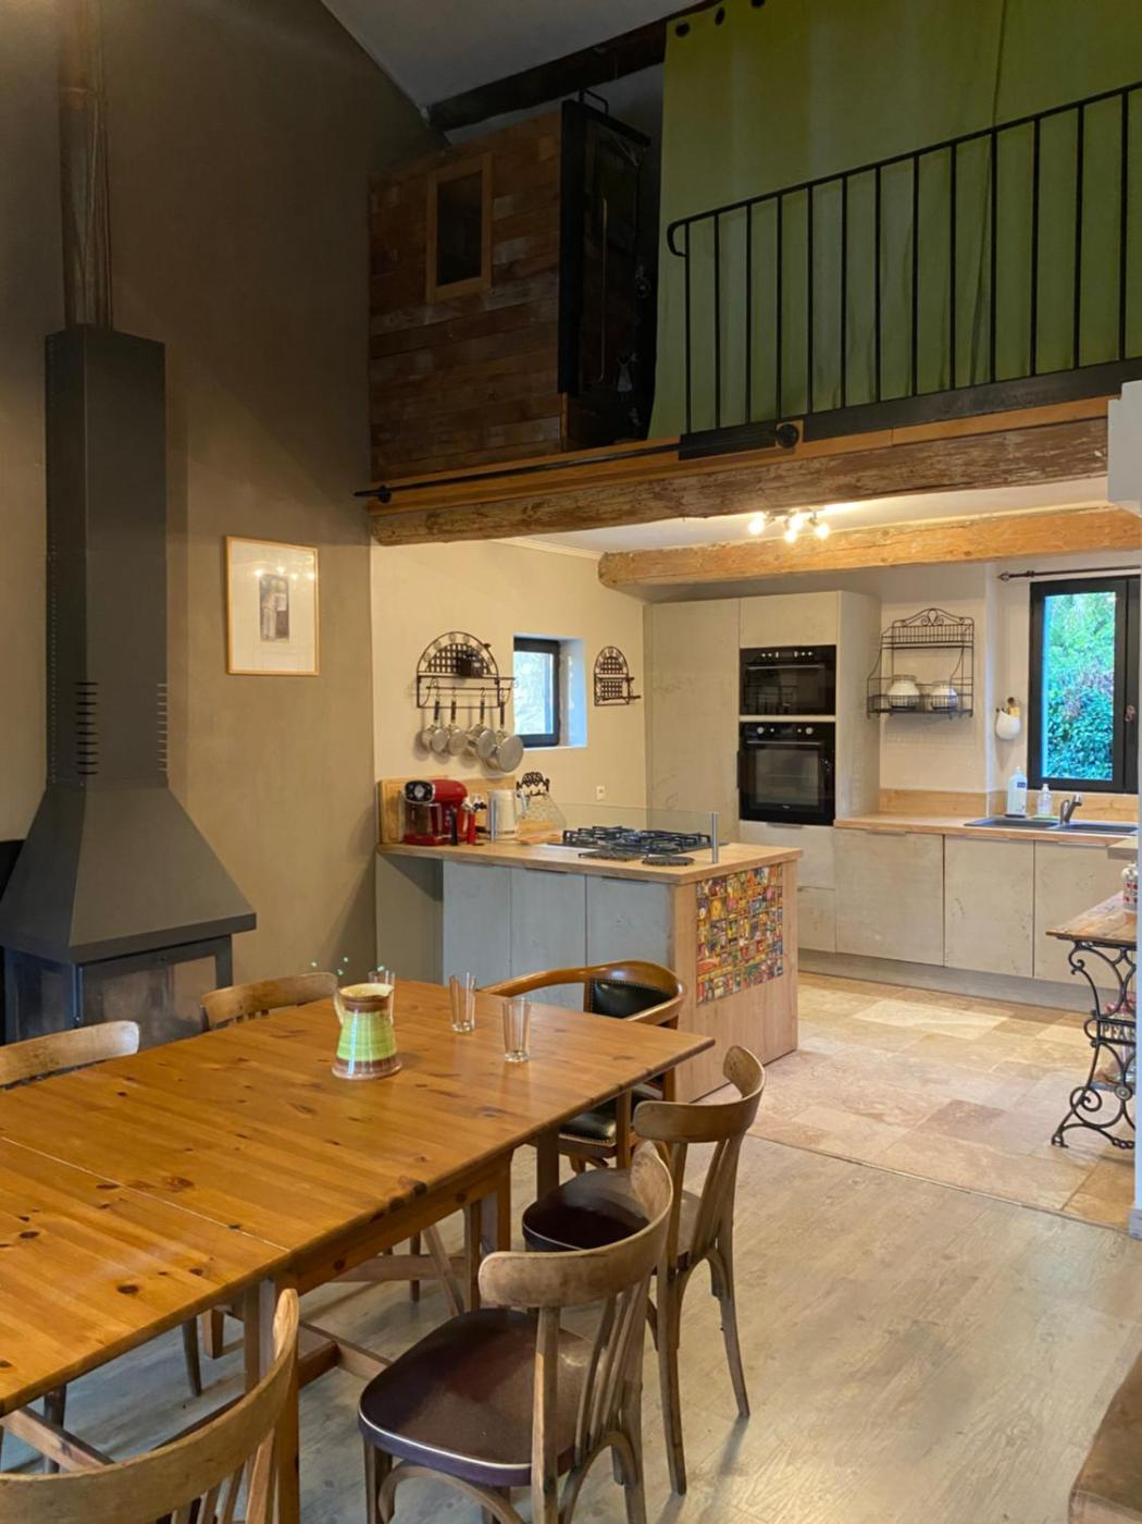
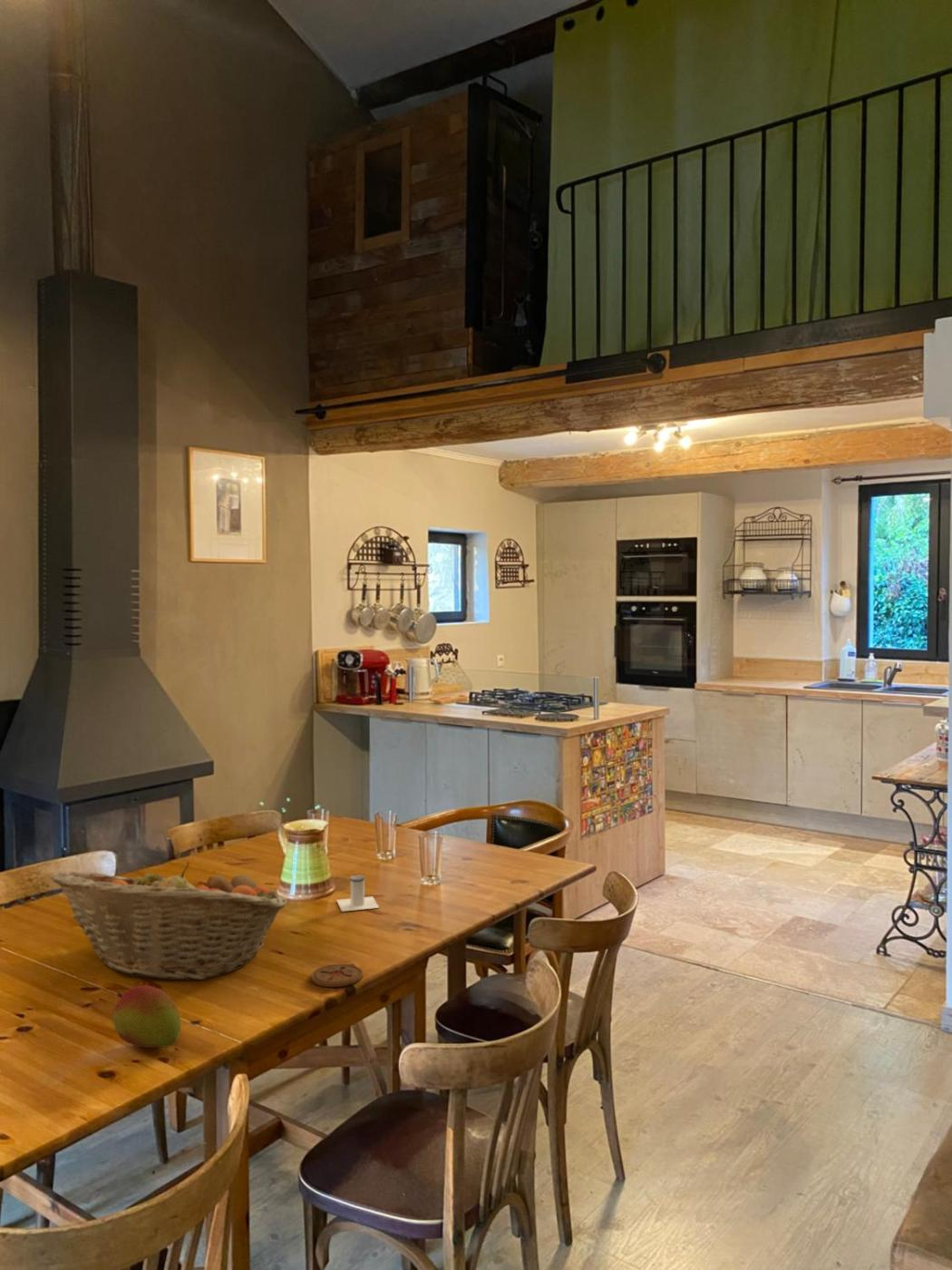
+ fruit basket [49,861,288,981]
+ fruit [112,984,182,1049]
+ coaster [310,963,364,988]
+ salt shaker [335,874,380,913]
